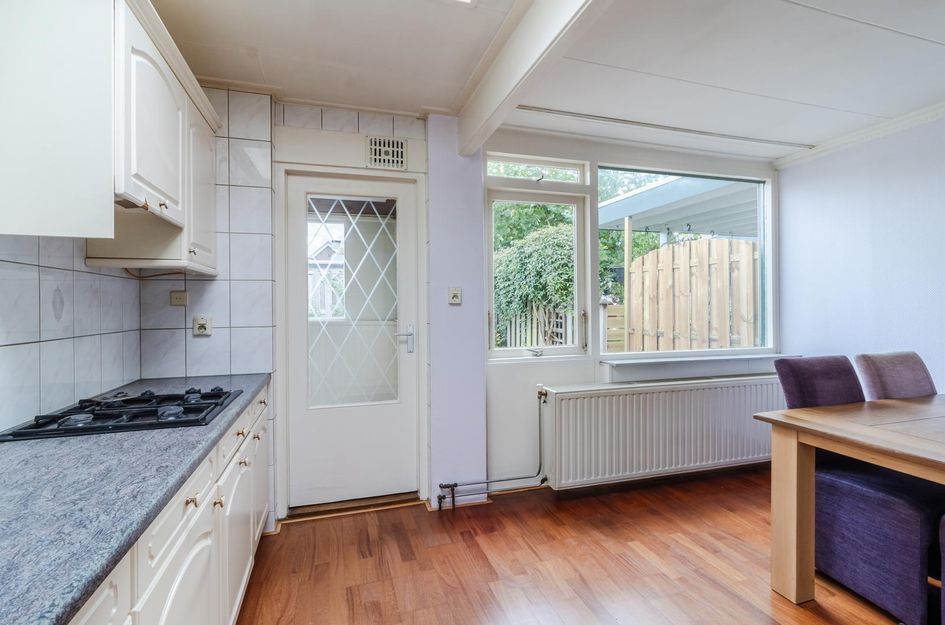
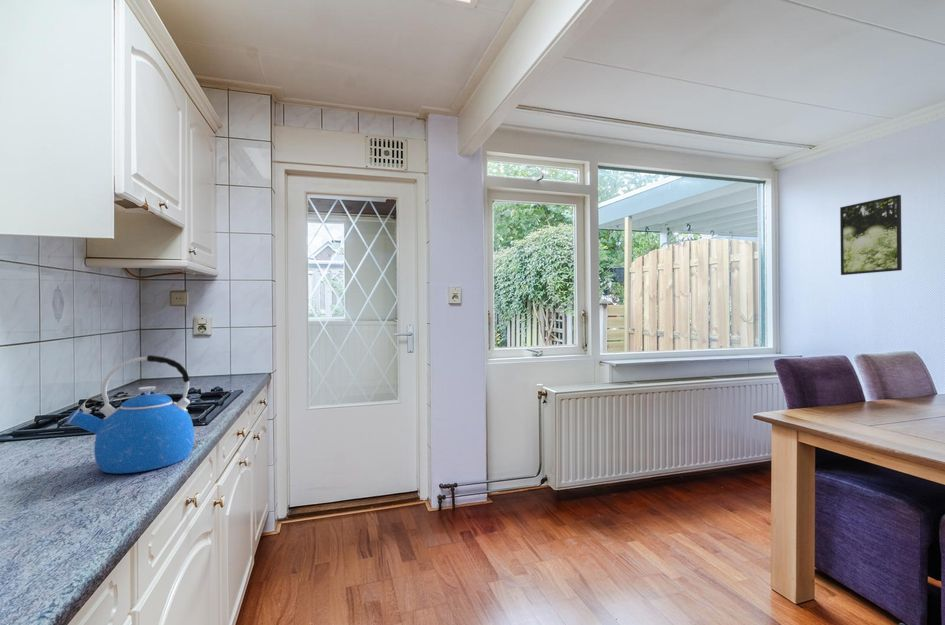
+ kettle [66,354,195,474]
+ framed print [839,194,903,276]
